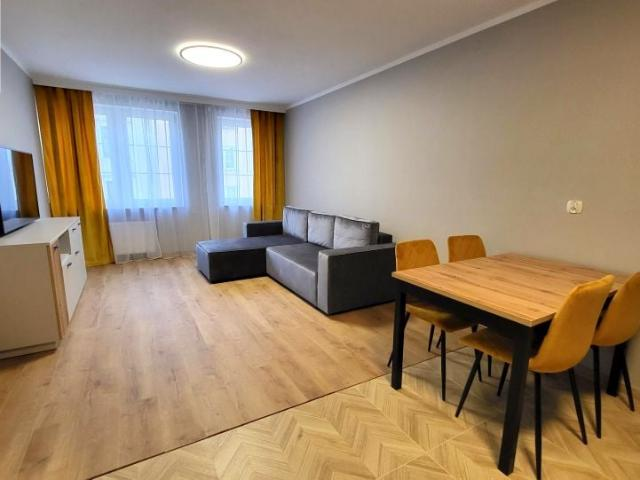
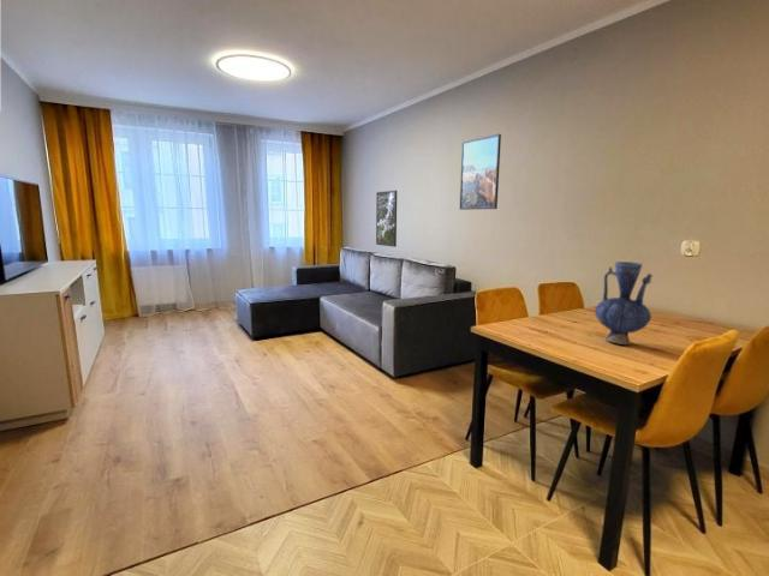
+ vase [594,260,654,346]
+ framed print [459,133,502,211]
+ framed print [375,190,398,248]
